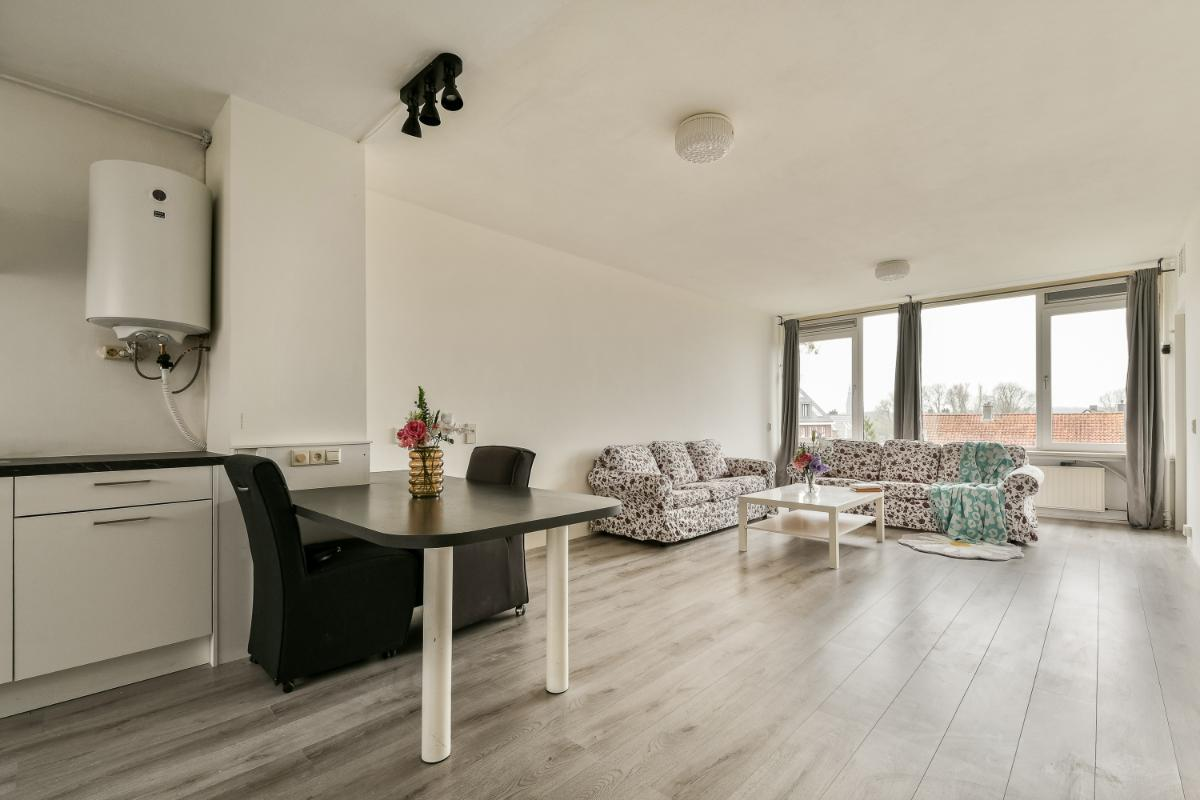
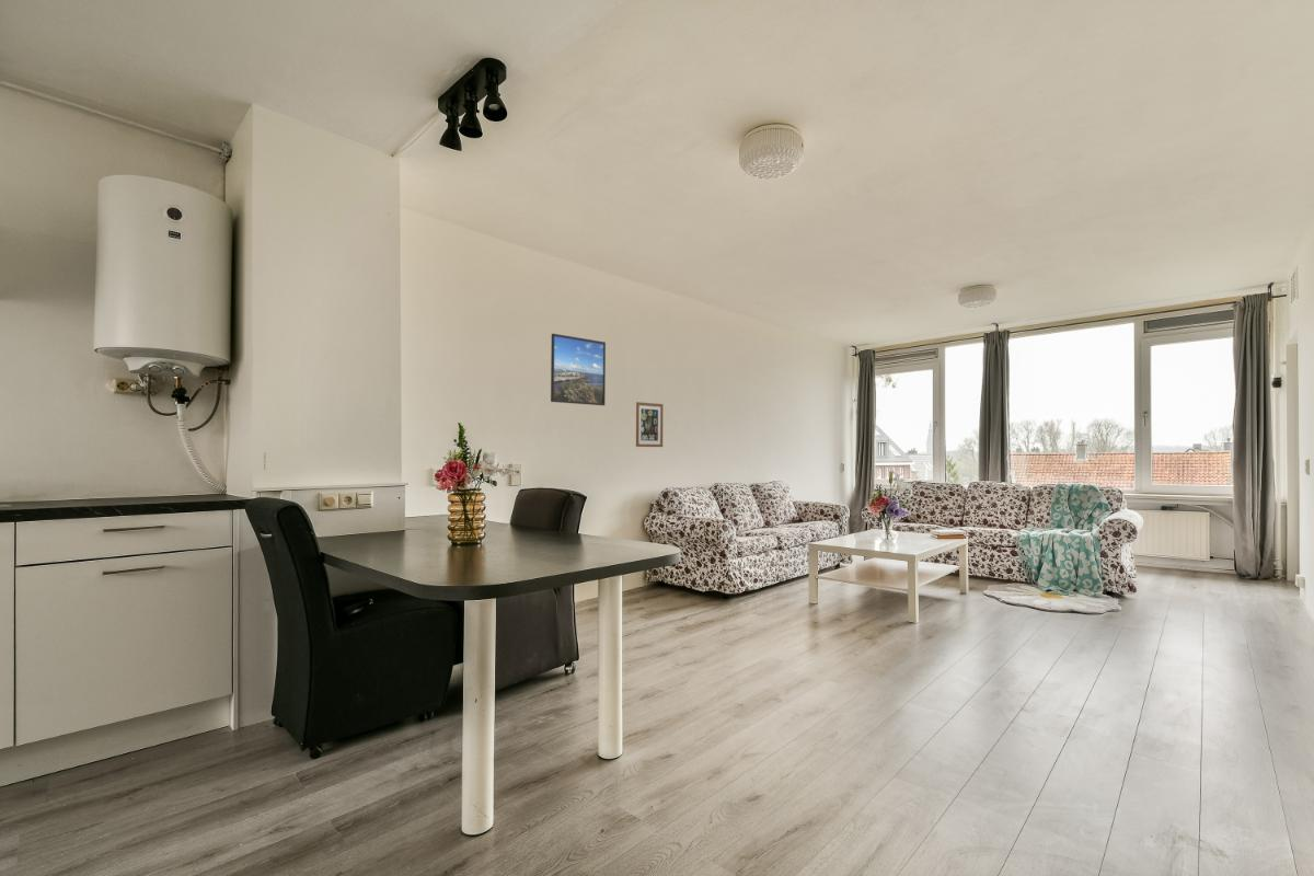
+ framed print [550,333,607,406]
+ wall art [635,401,665,448]
